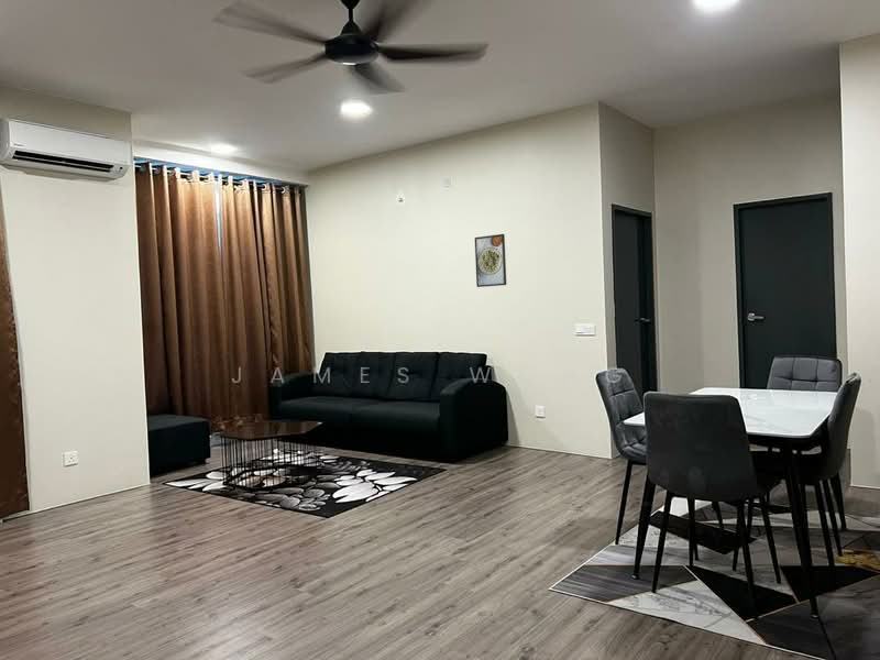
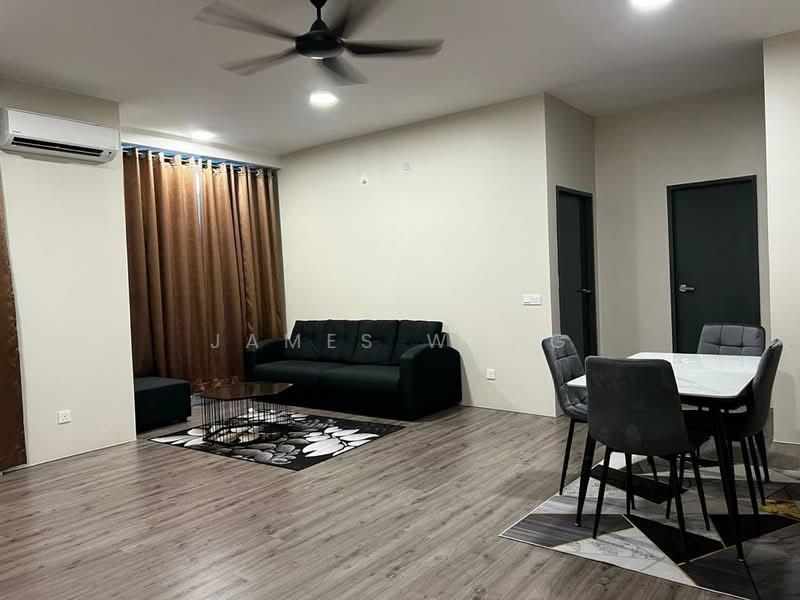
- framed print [474,233,507,288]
